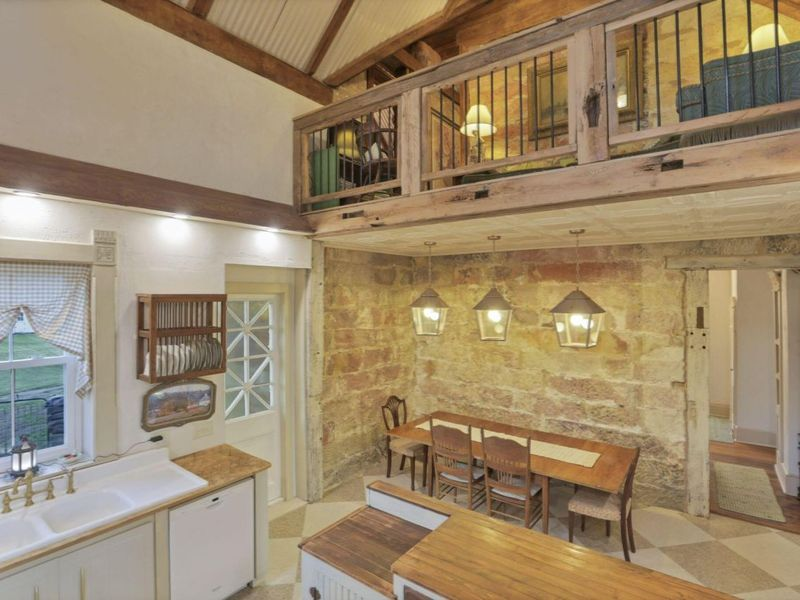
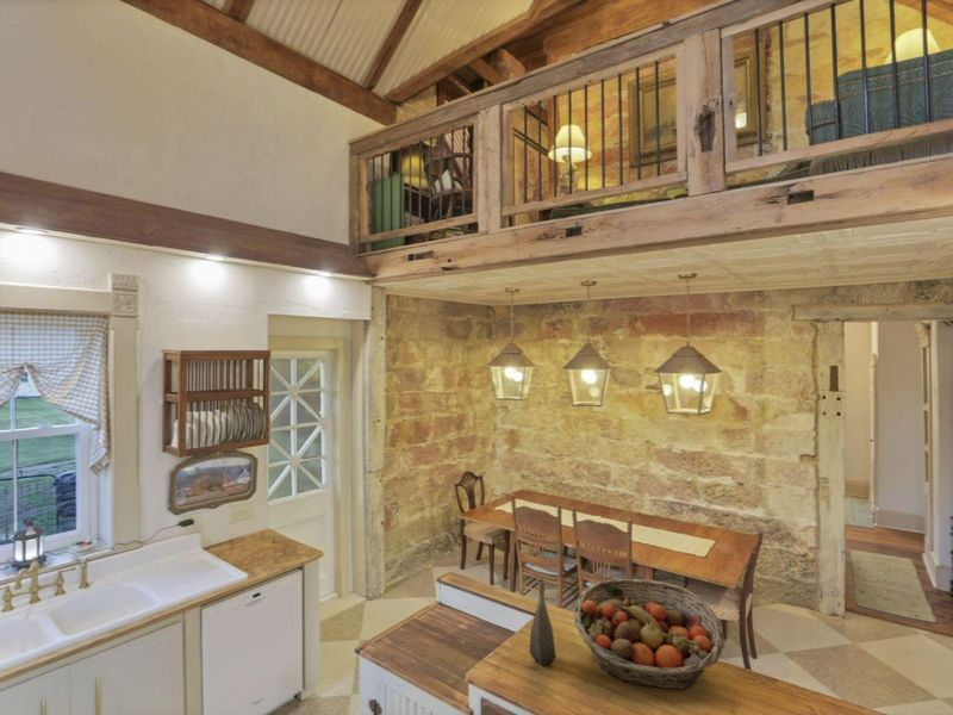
+ fruit basket [573,578,725,690]
+ bottle [529,579,558,666]
